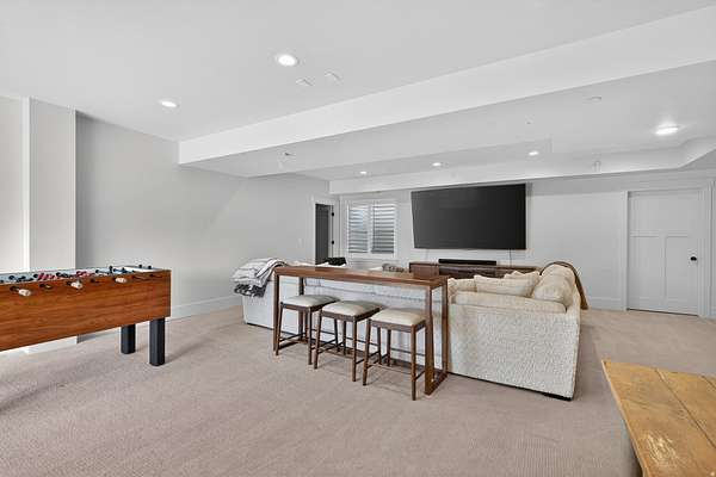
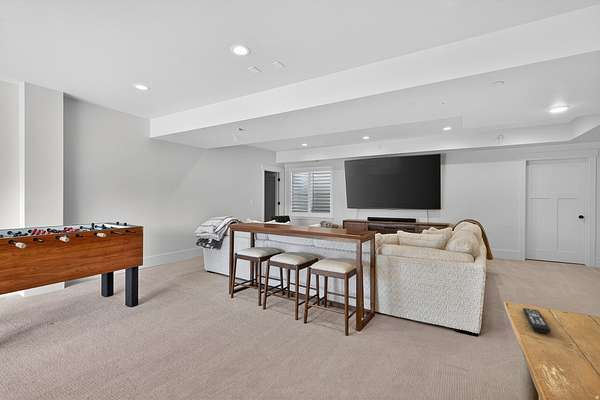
+ remote control [522,307,552,334]
